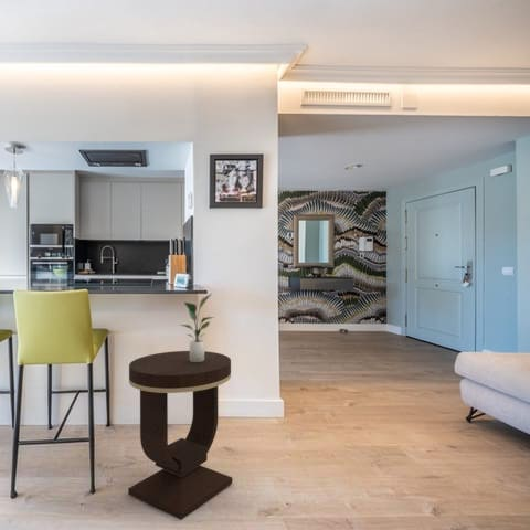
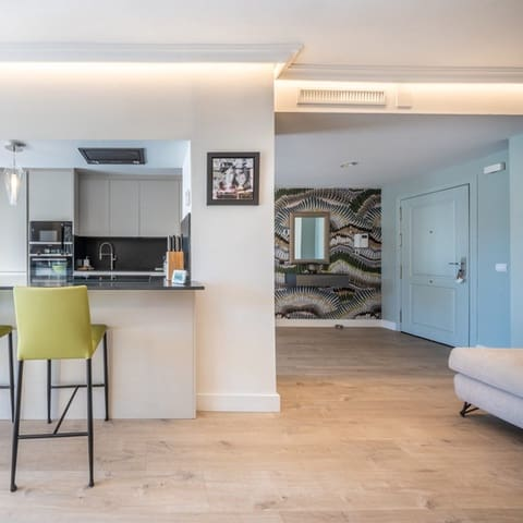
- side table [127,350,233,521]
- potted plant [180,292,214,362]
